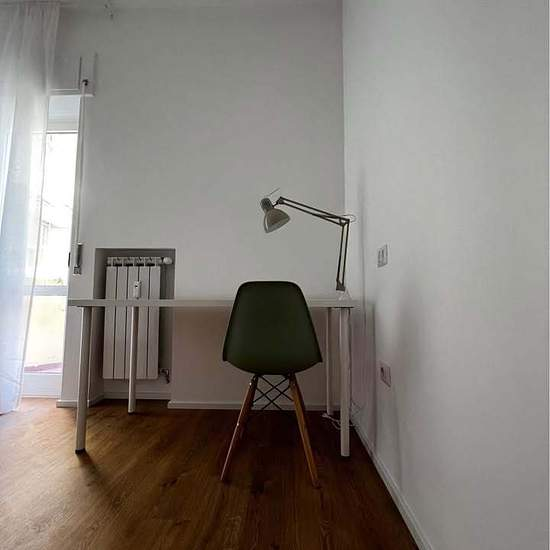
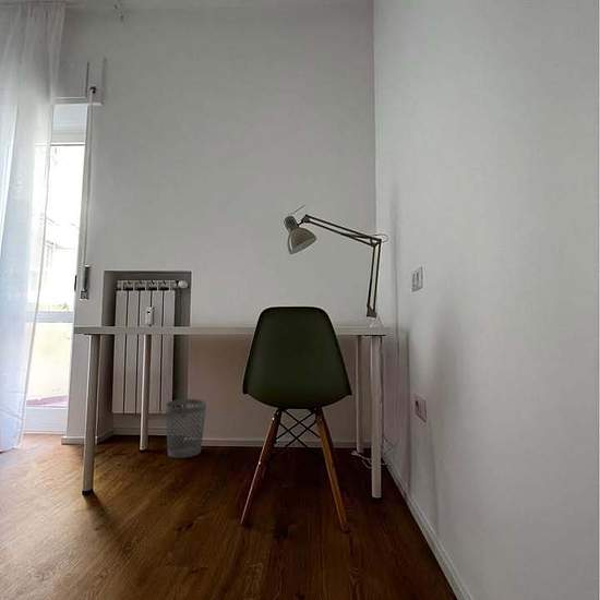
+ wastebasket [165,398,207,459]
